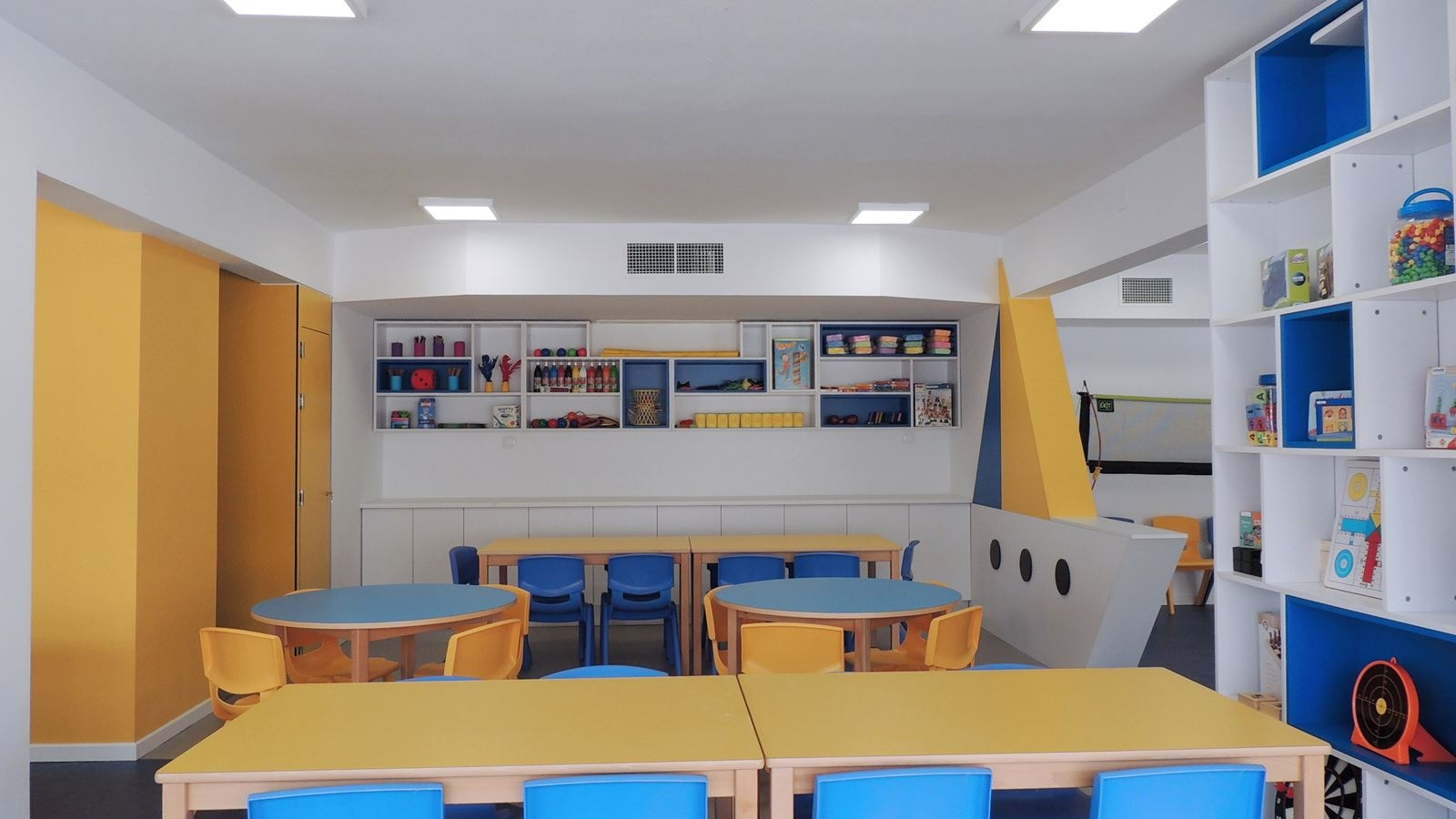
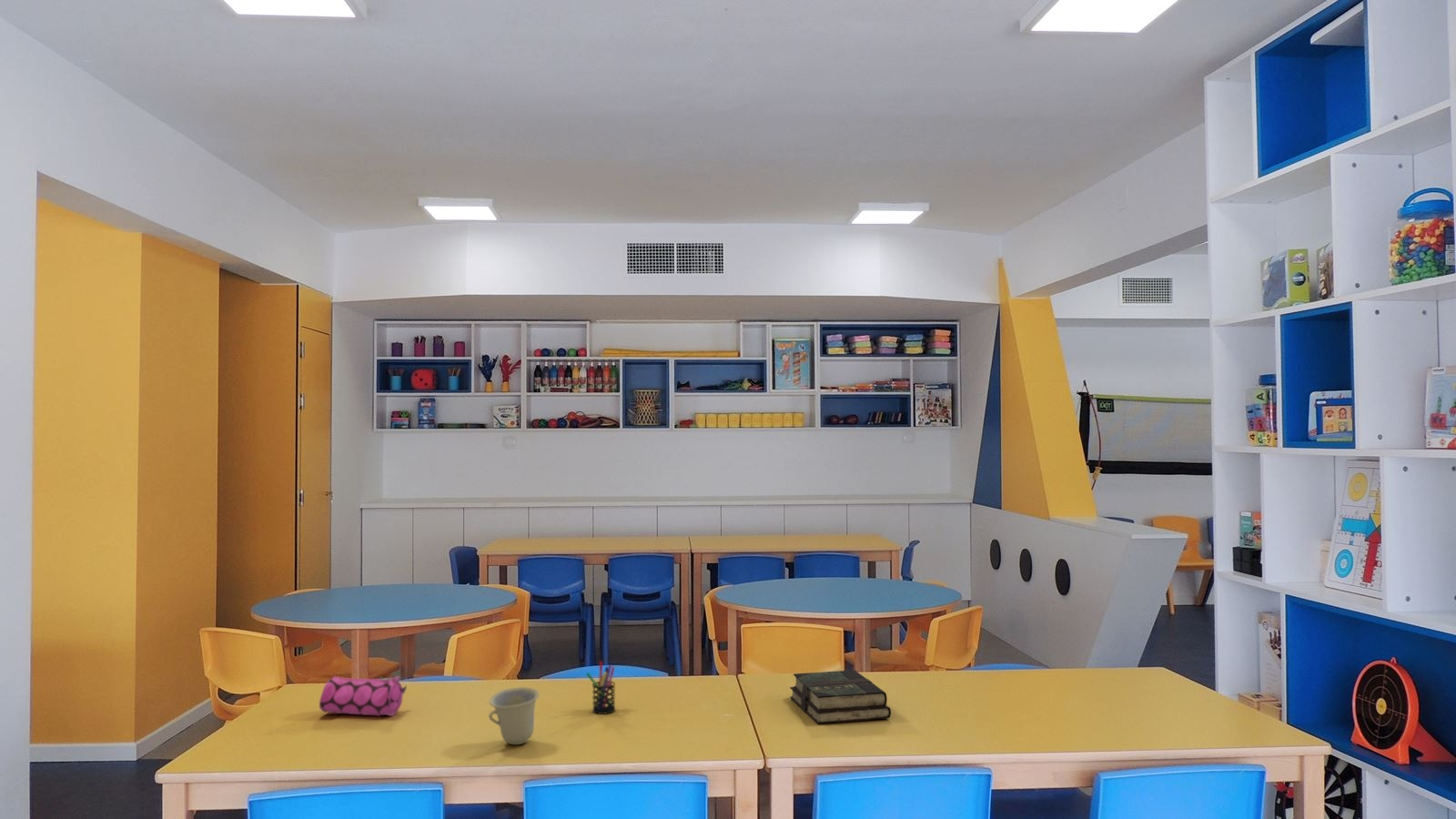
+ pen holder [585,661,616,715]
+ book [789,669,892,725]
+ pencil case [319,675,408,717]
+ cup [488,686,541,745]
